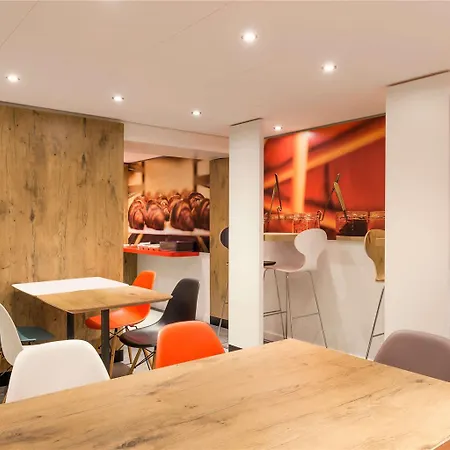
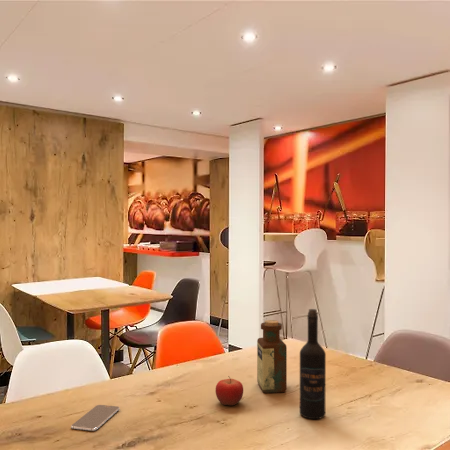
+ smartphone [70,404,121,432]
+ wine bottle [299,308,327,420]
+ bottle [256,319,288,394]
+ fruit [215,375,244,407]
